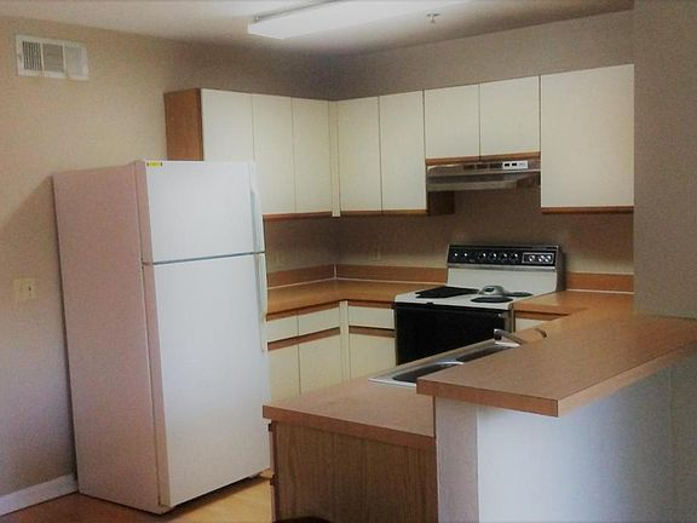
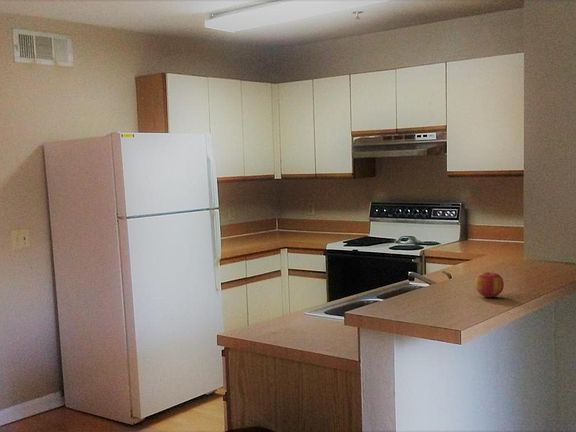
+ apple [474,271,505,298]
